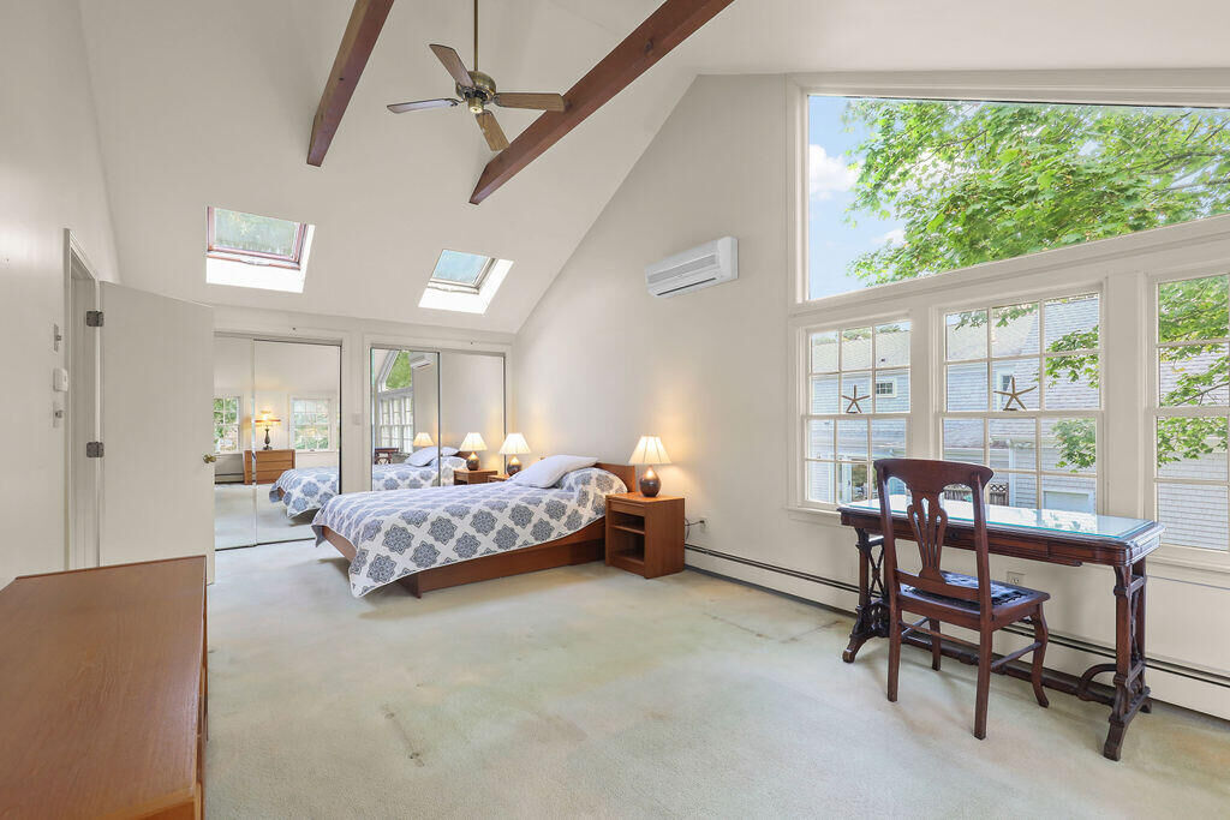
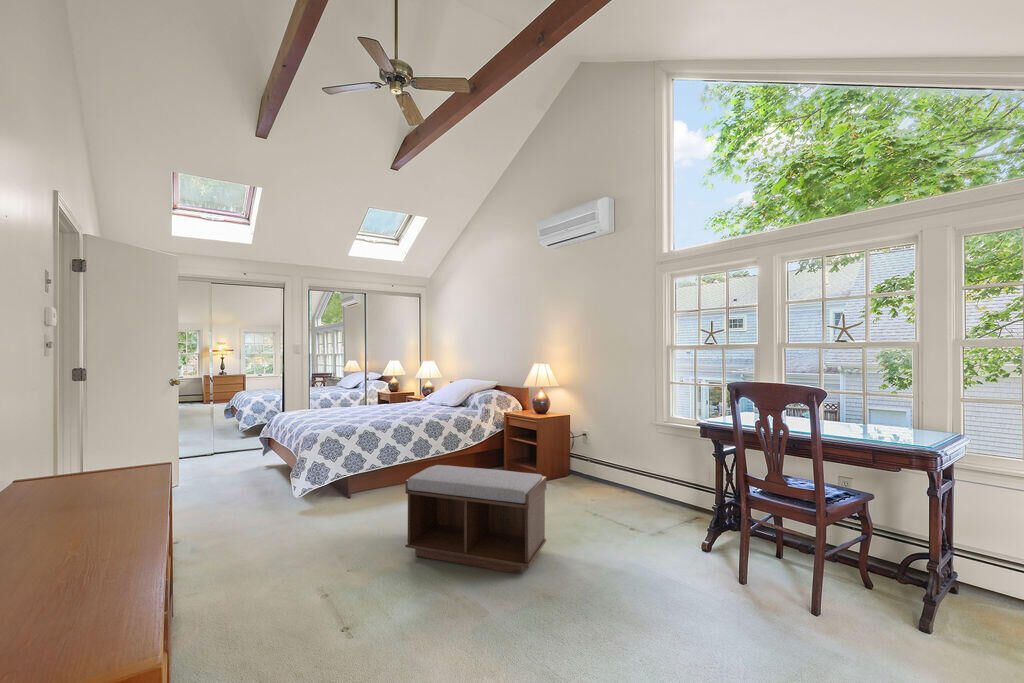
+ bench [404,464,547,574]
